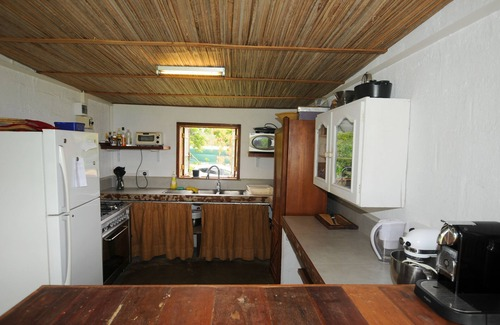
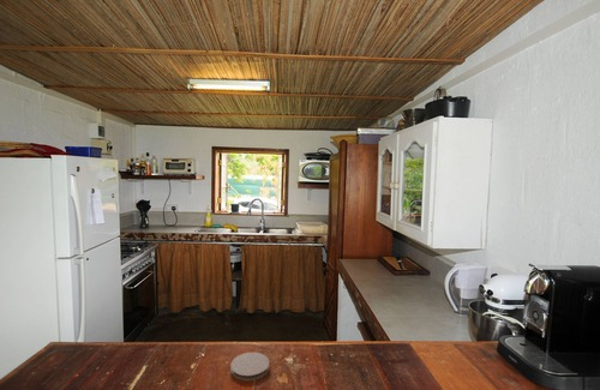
+ coaster [229,352,270,382]
